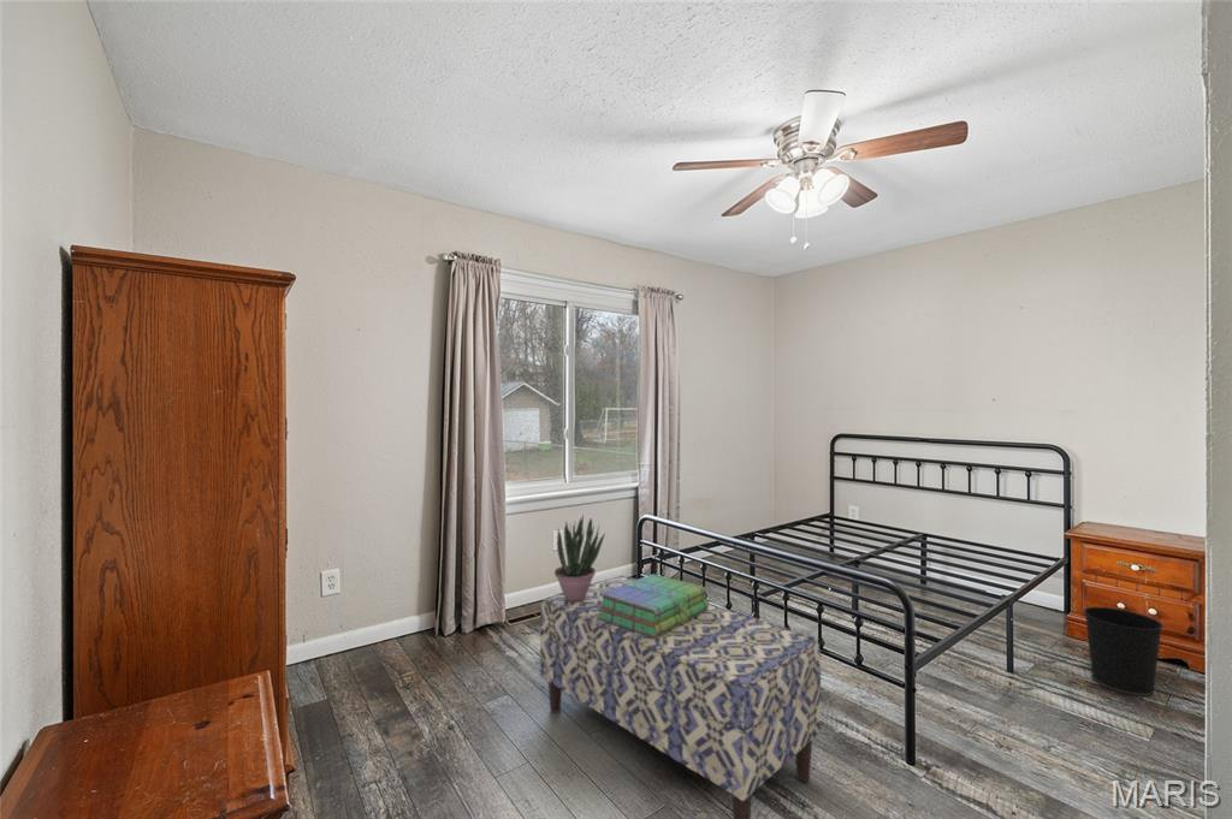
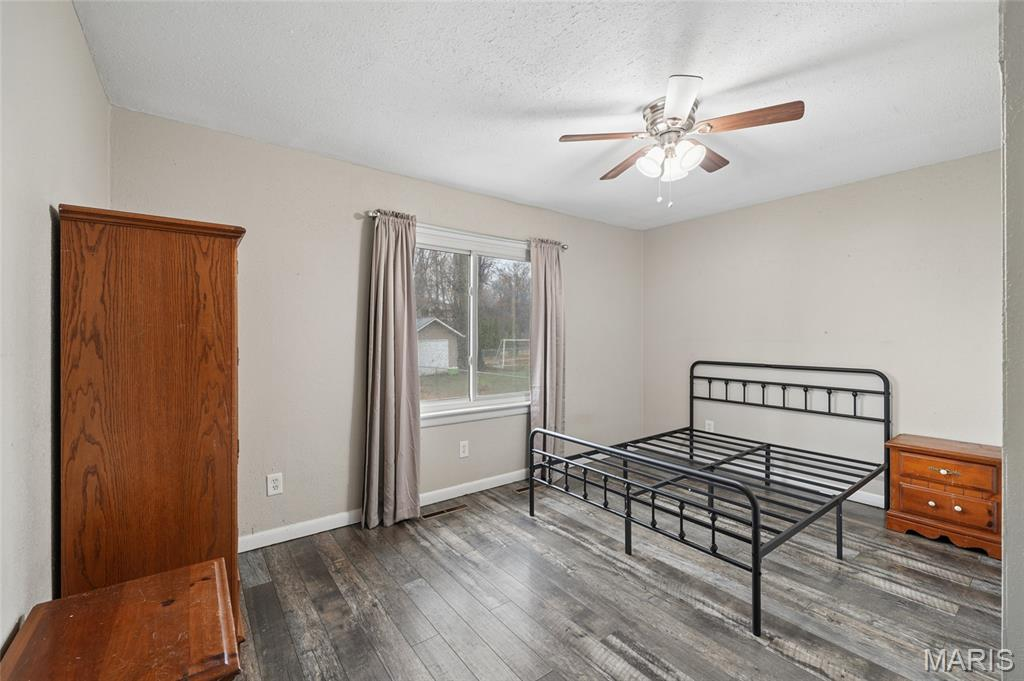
- bench [539,575,823,819]
- potted plant [553,514,606,603]
- wastebasket [1083,606,1165,698]
- stack of books [597,572,710,637]
